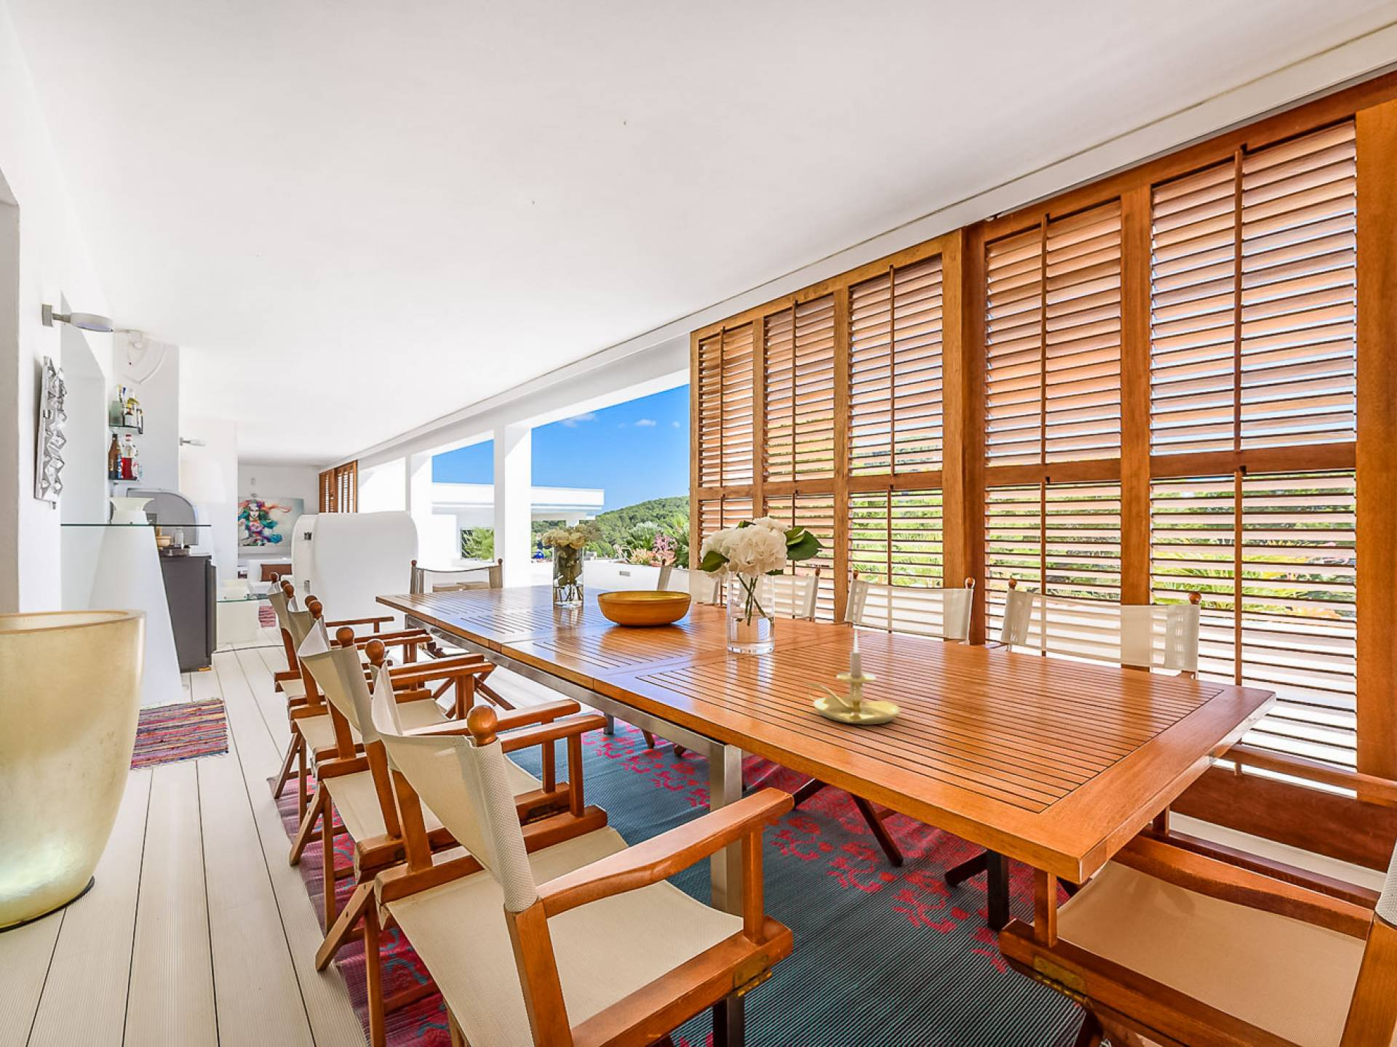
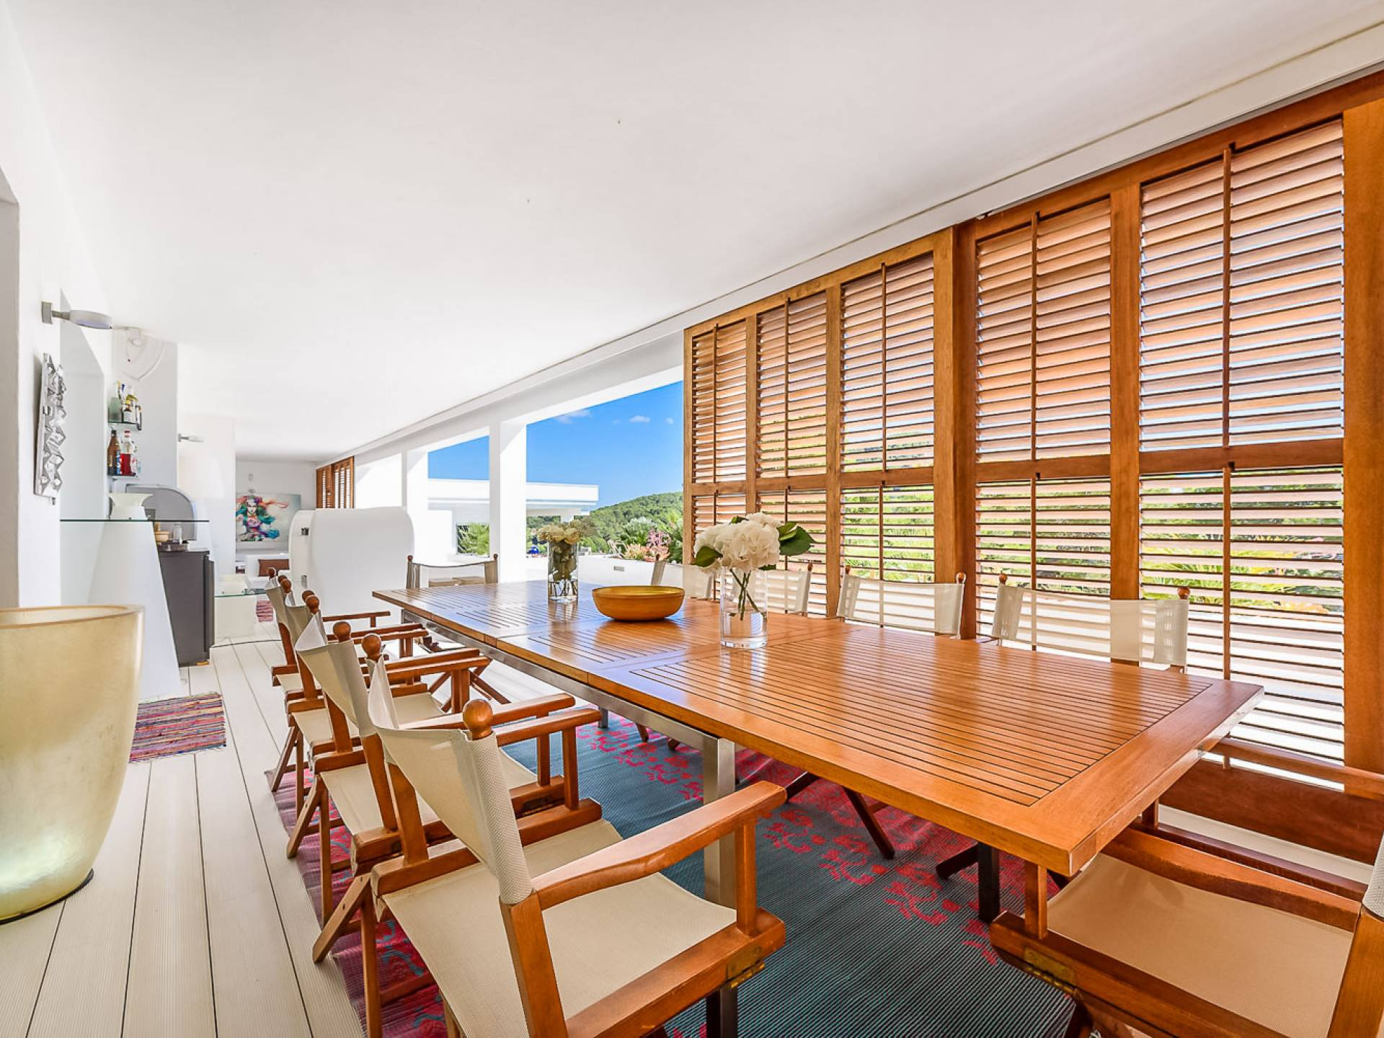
- candle holder [801,628,902,726]
